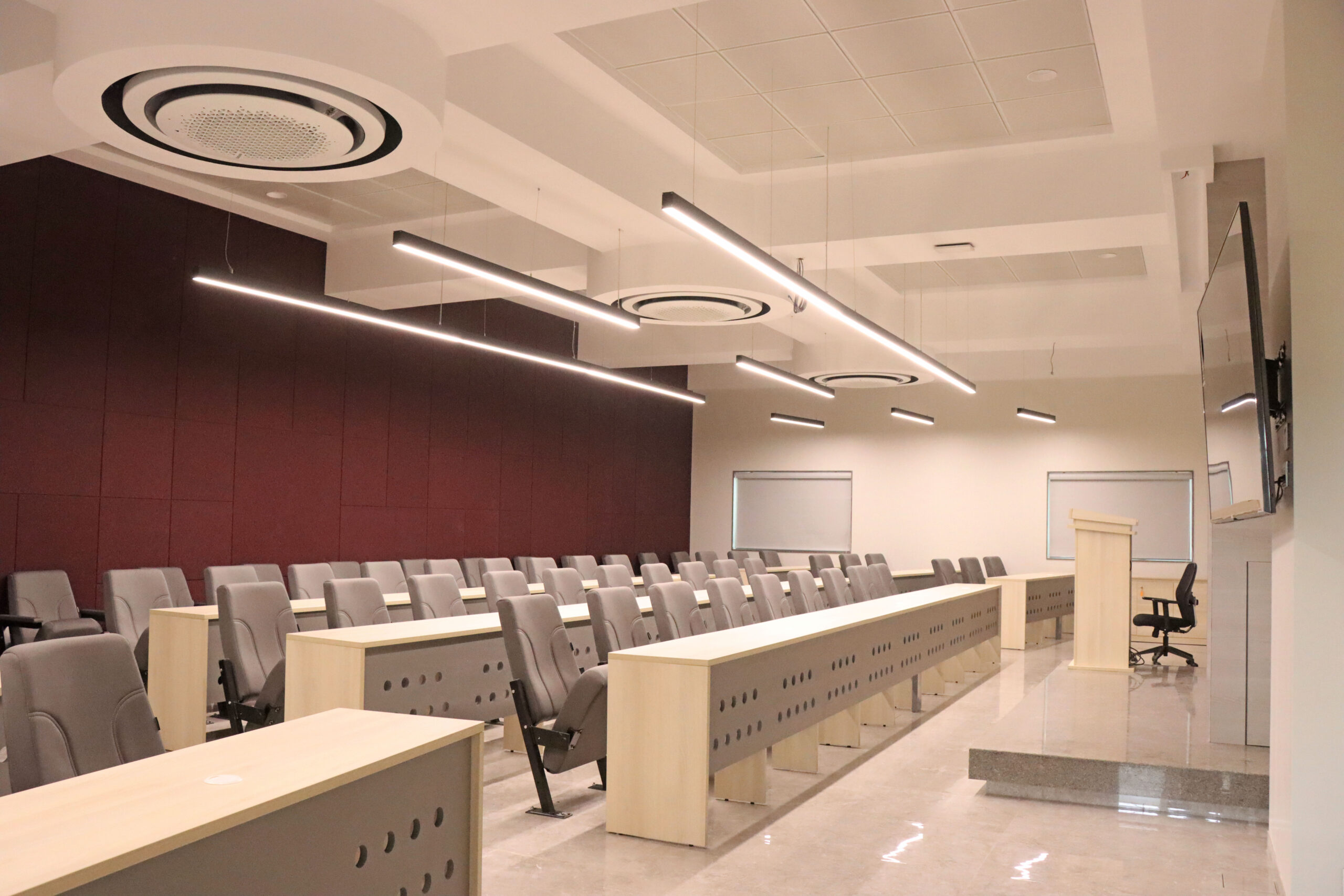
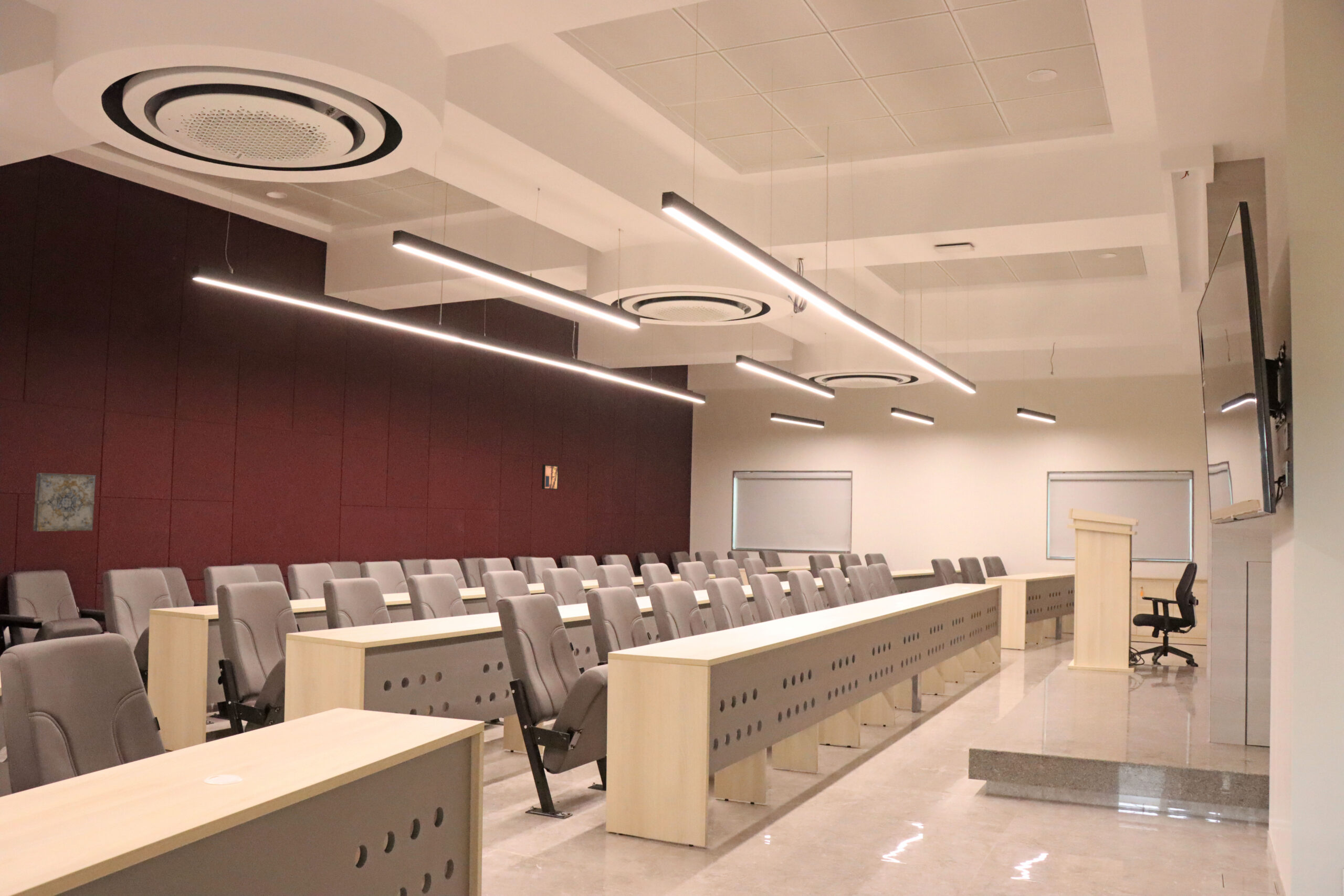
+ wall art [33,472,96,532]
+ wall art [541,464,559,490]
